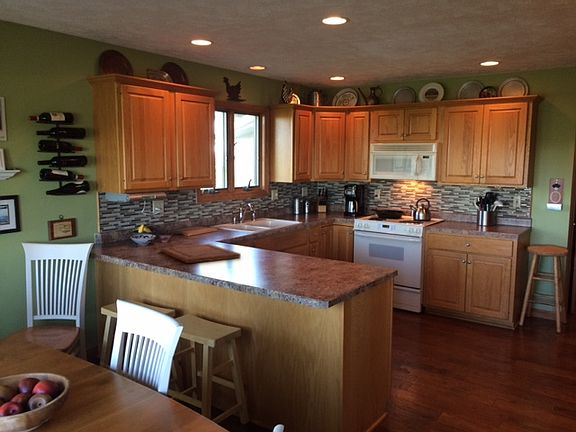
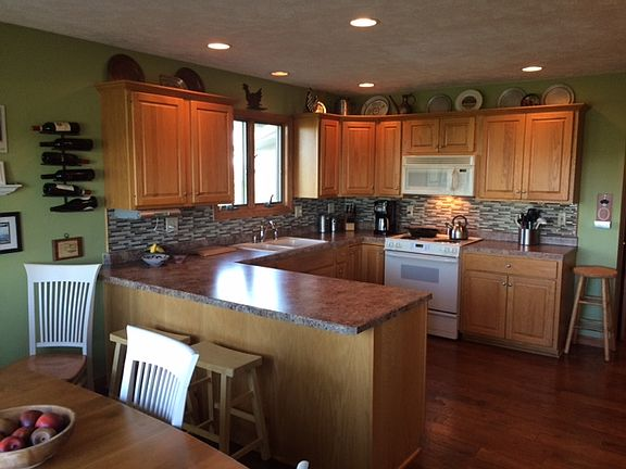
- cutting board [160,243,242,264]
